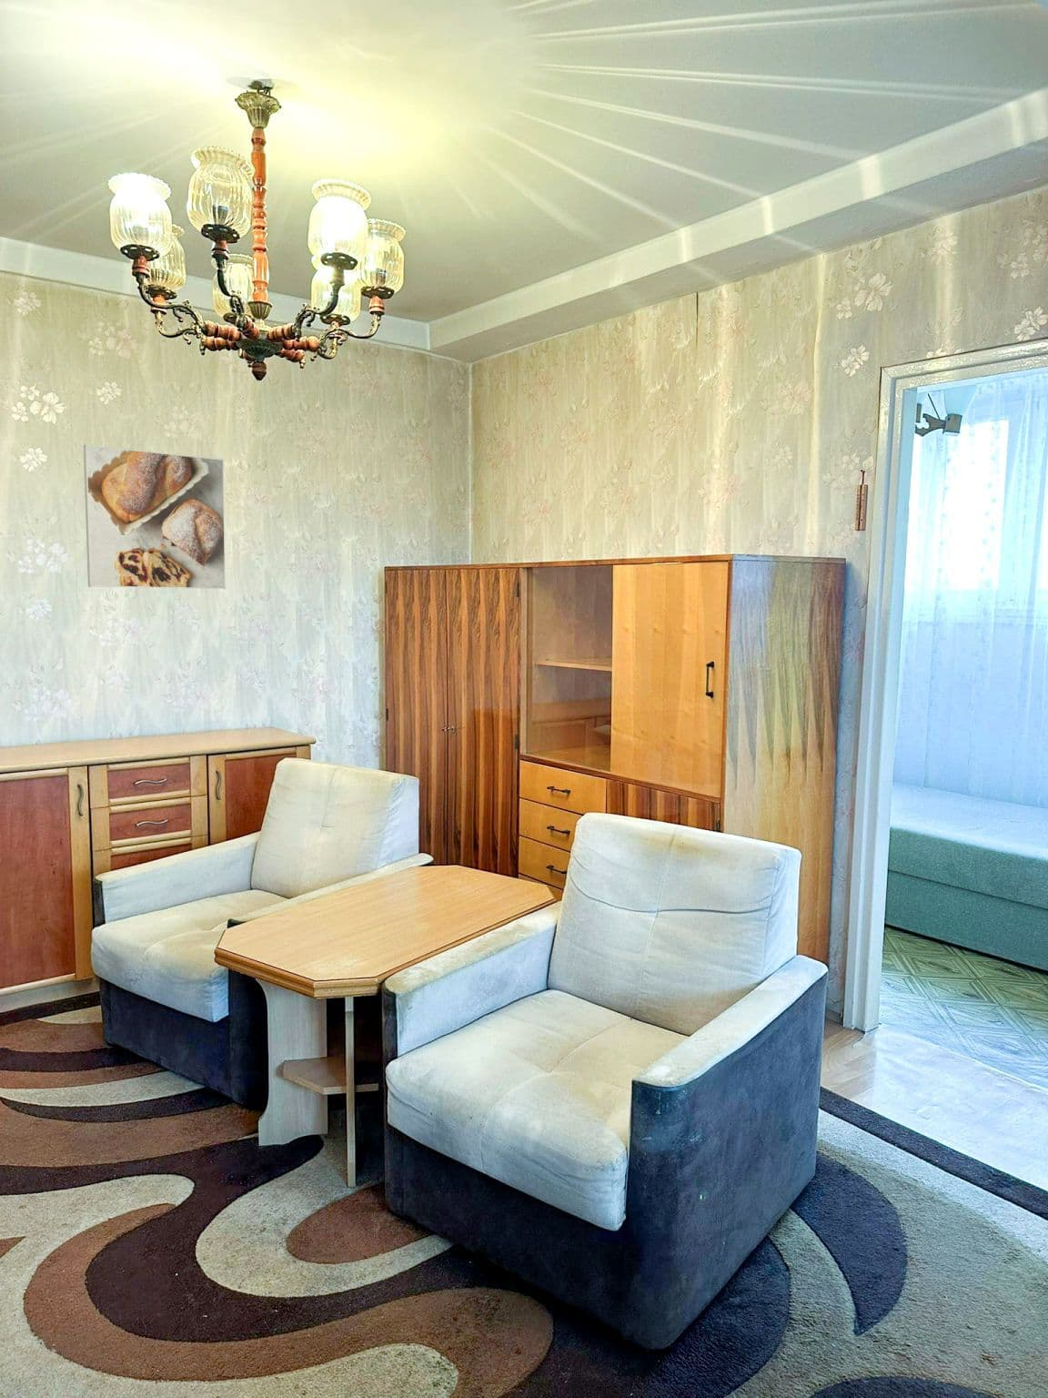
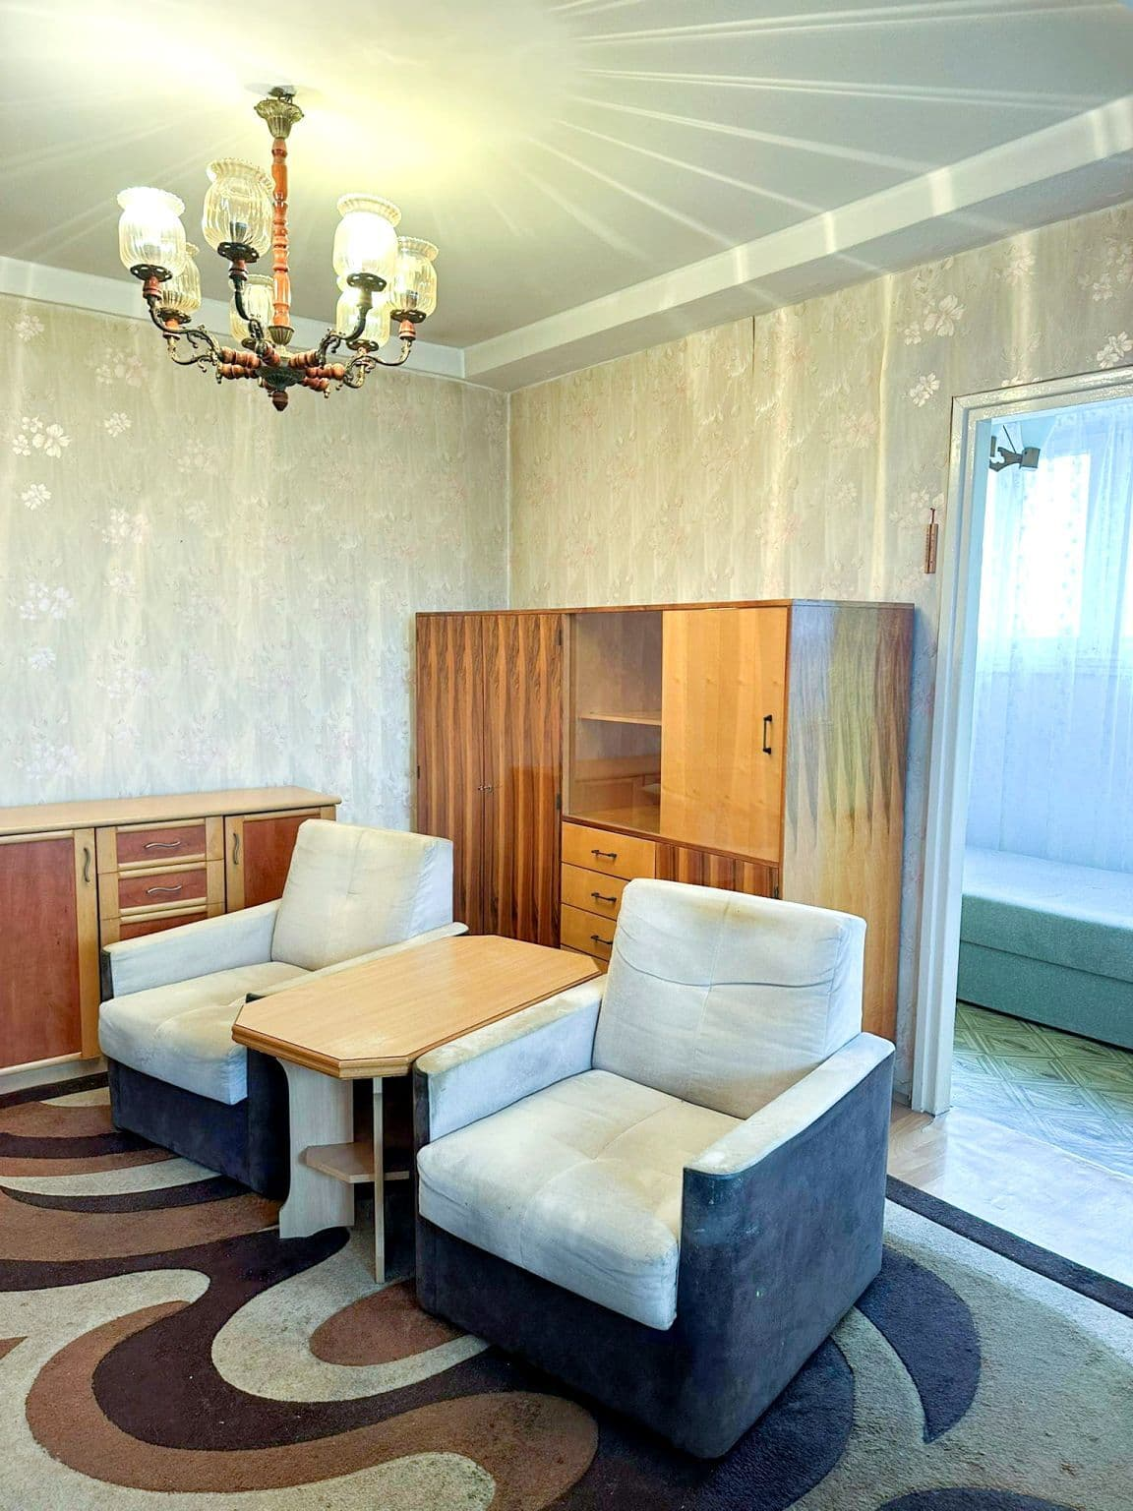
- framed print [83,444,227,590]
